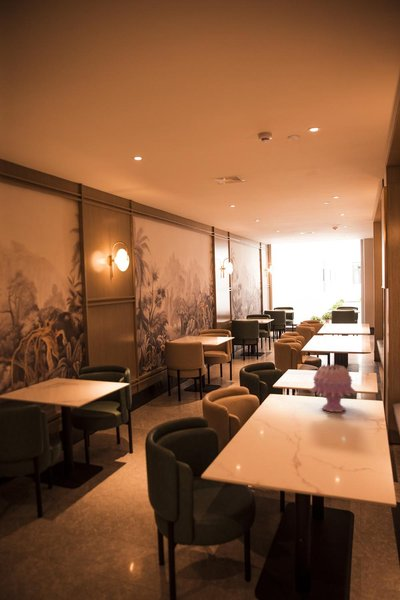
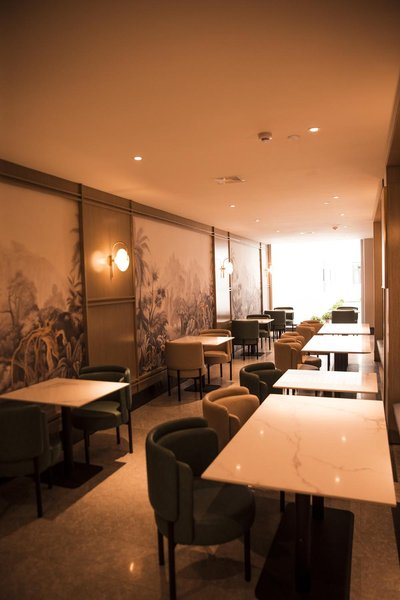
- decorative vase [309,363,358,413]
